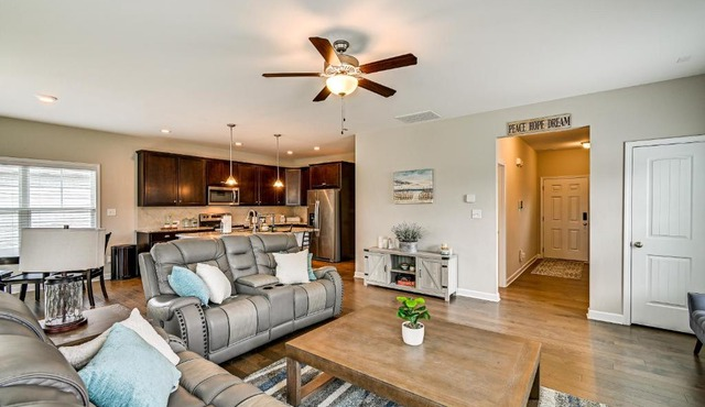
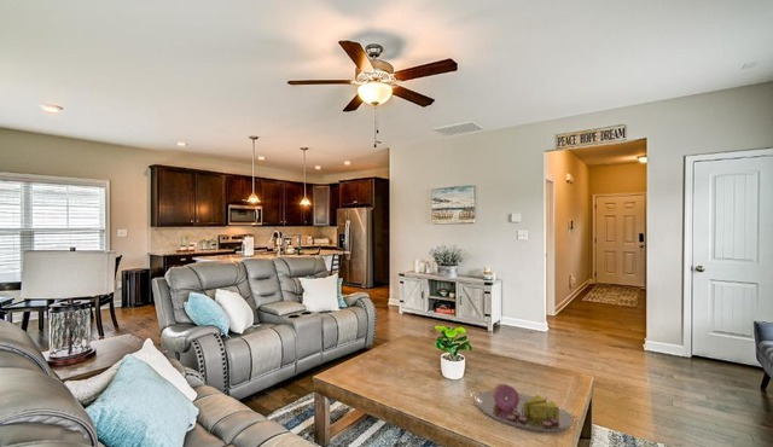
+ serving tray [470,383,581,434]
